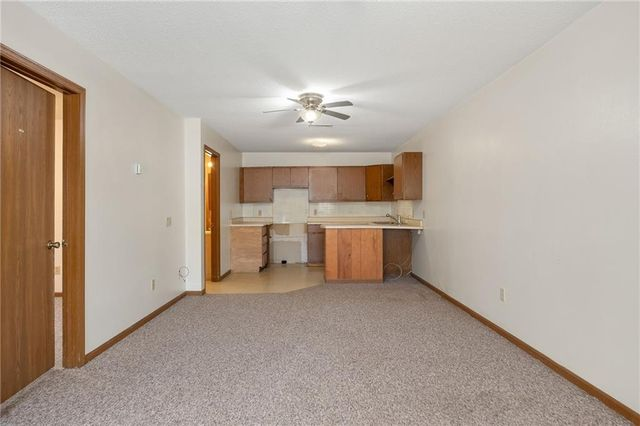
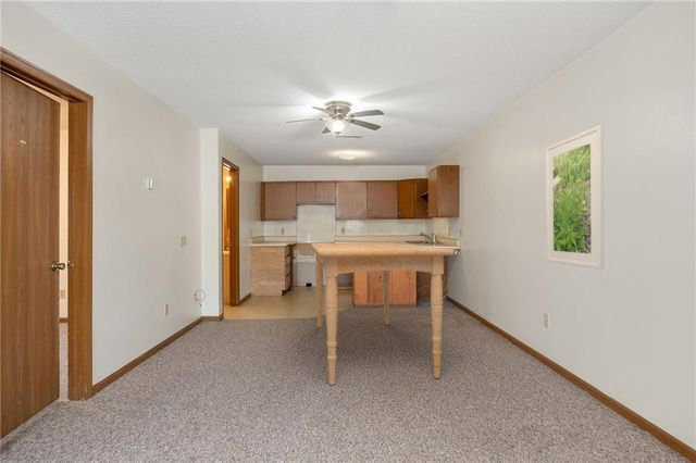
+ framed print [545,124,605,271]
+ dining table [310,241,456,386]
